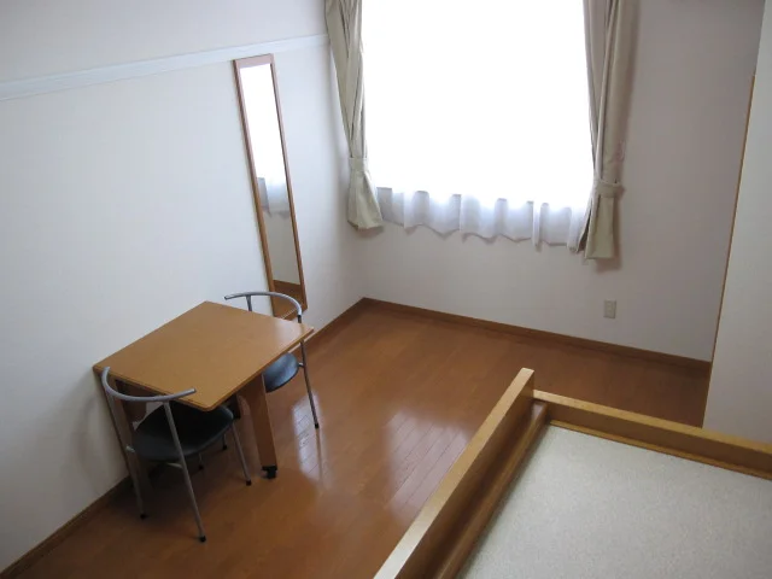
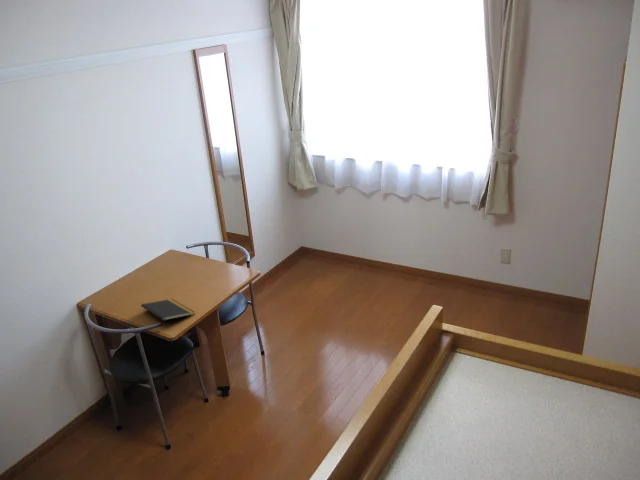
+ notepad [140,298,196,328]
